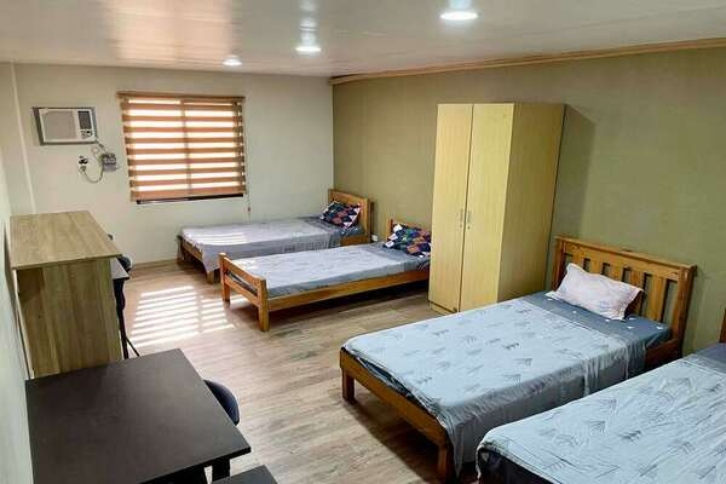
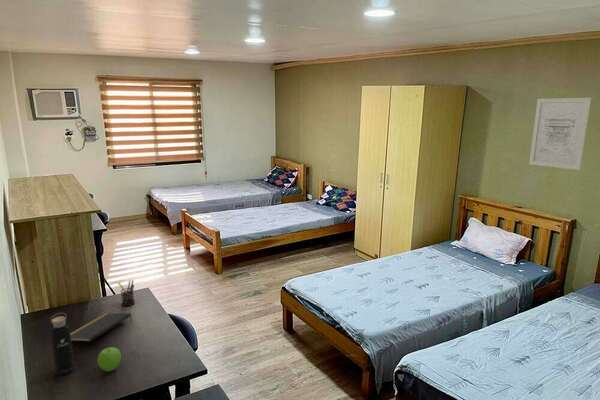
+ pen holder [117,279,136,307]
+ notepad [70,312,133,342]
+ fruit [96,346,122,373]
+ wall art [528,97,592,171]
+ water bottle [50,312,76,376]
